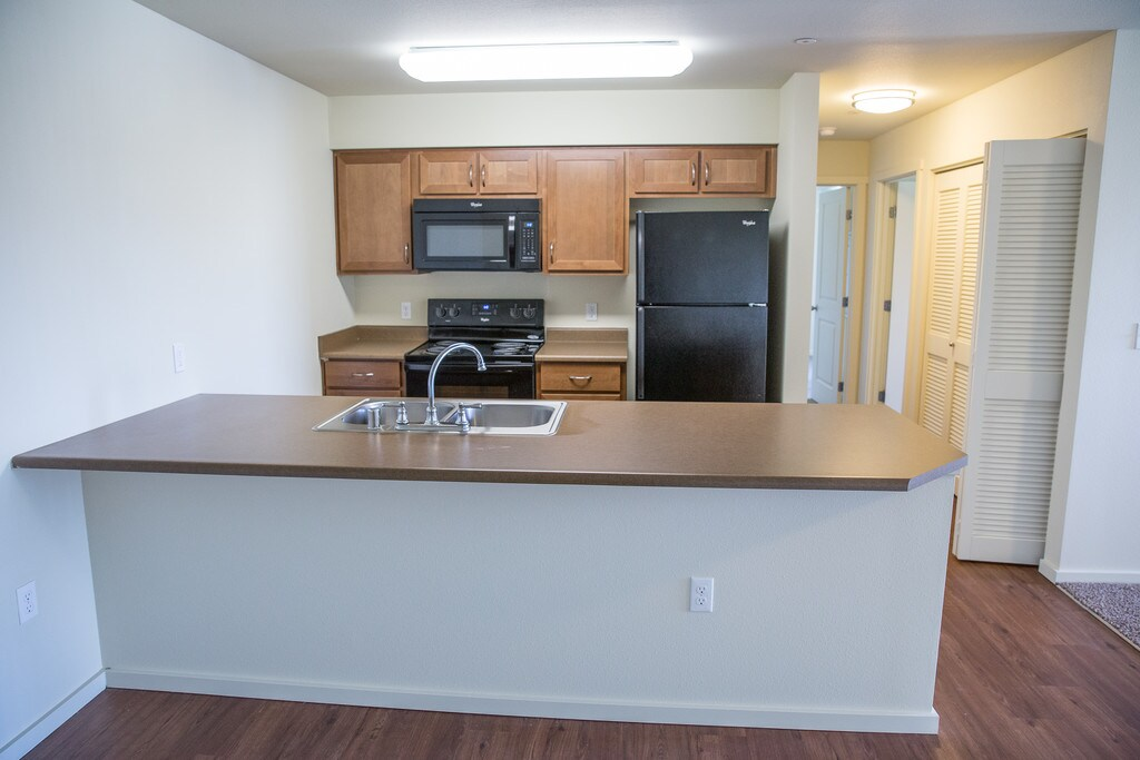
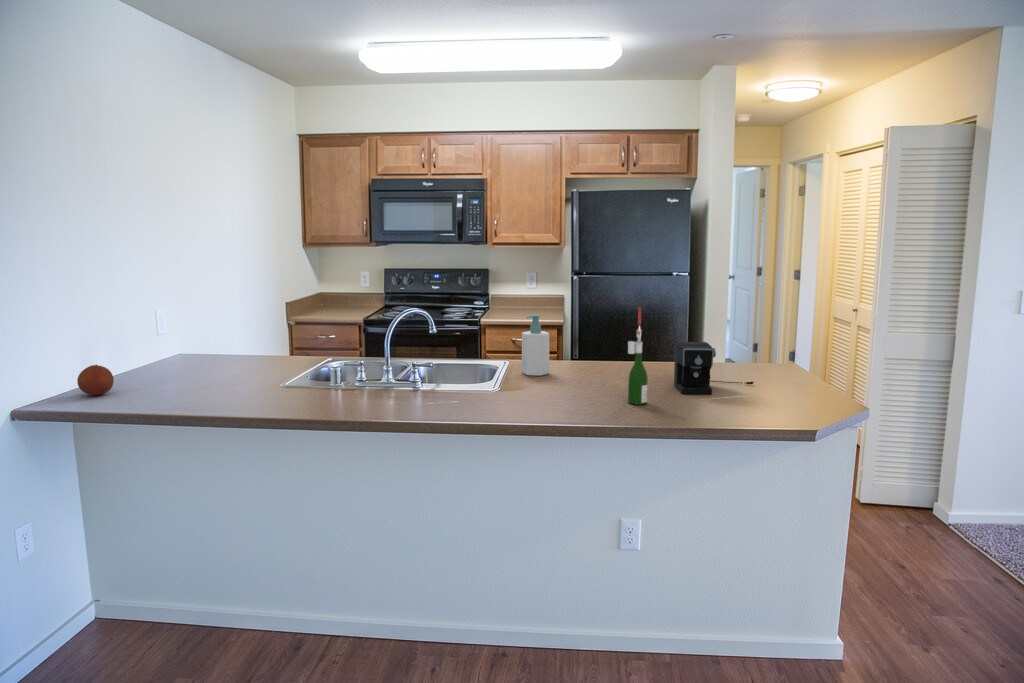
+ wine bottle [627,306,648,406]
+ soap bottle [521,314,550,377]
+ fruit [76,364,115,396]
+ coffee maker [673,341,754,395]
